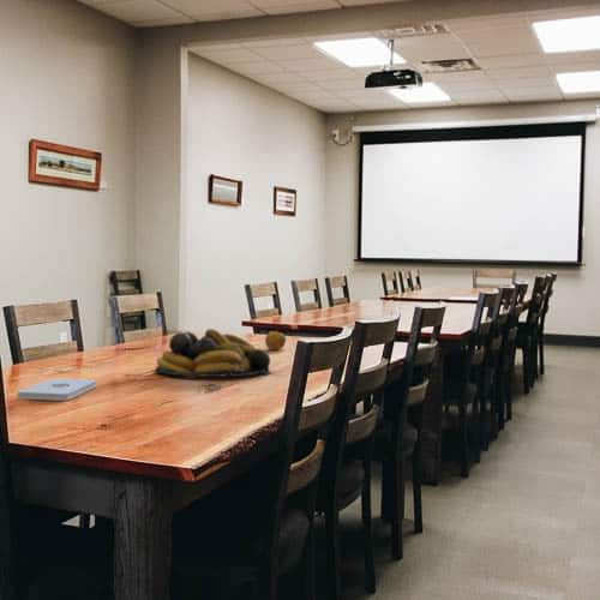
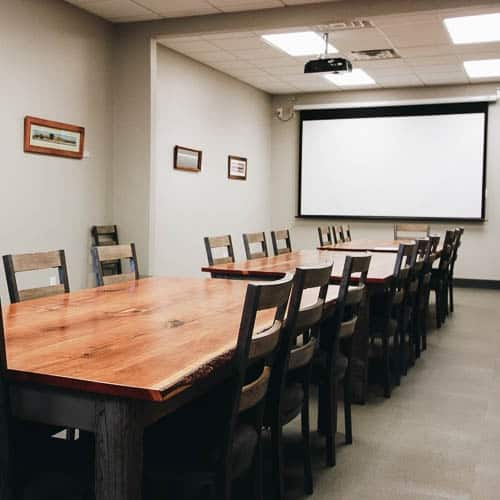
- apple [264,328,287,350]
- fruit bowl [155,328,272,378]
- notepad [16,377,97,402]
